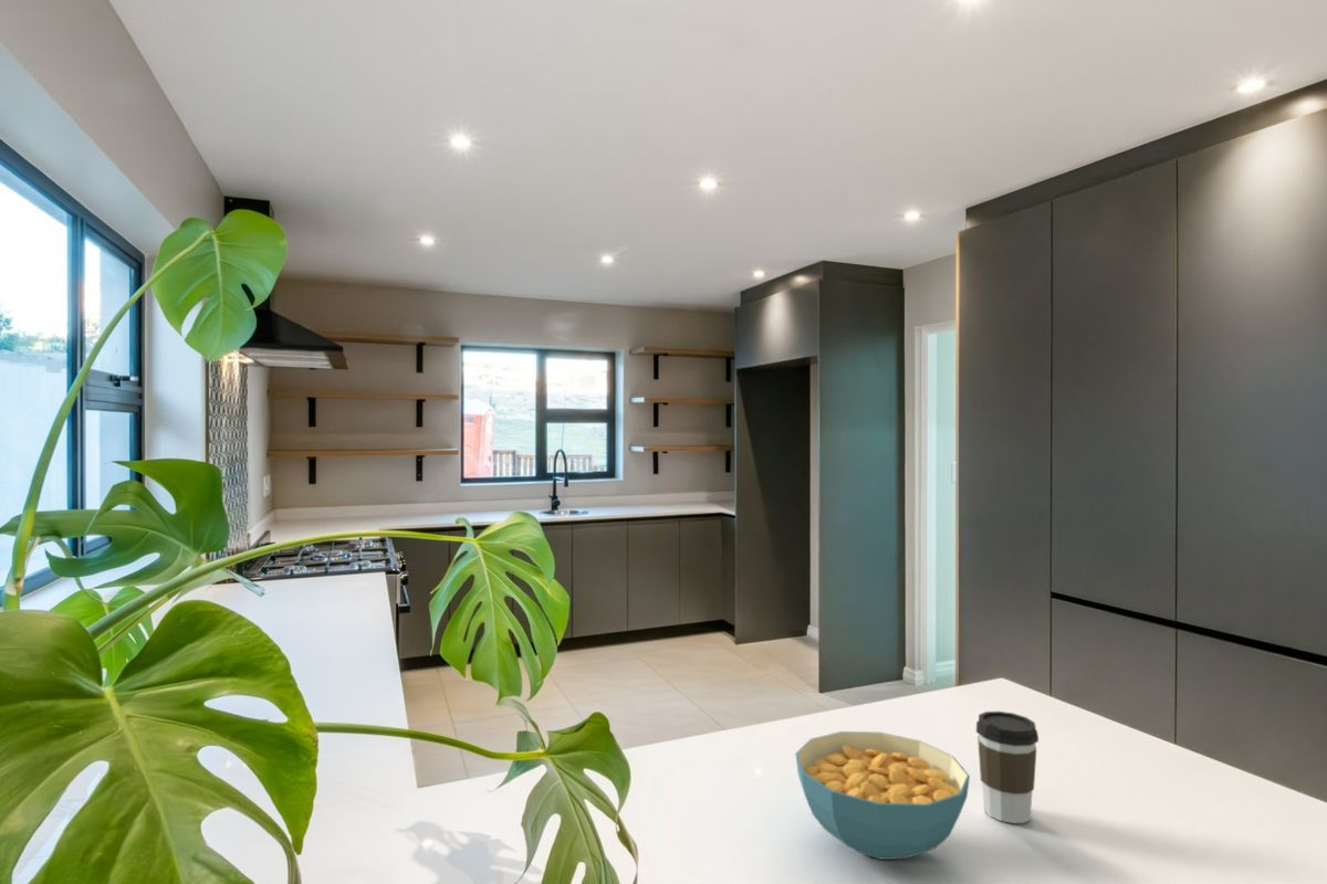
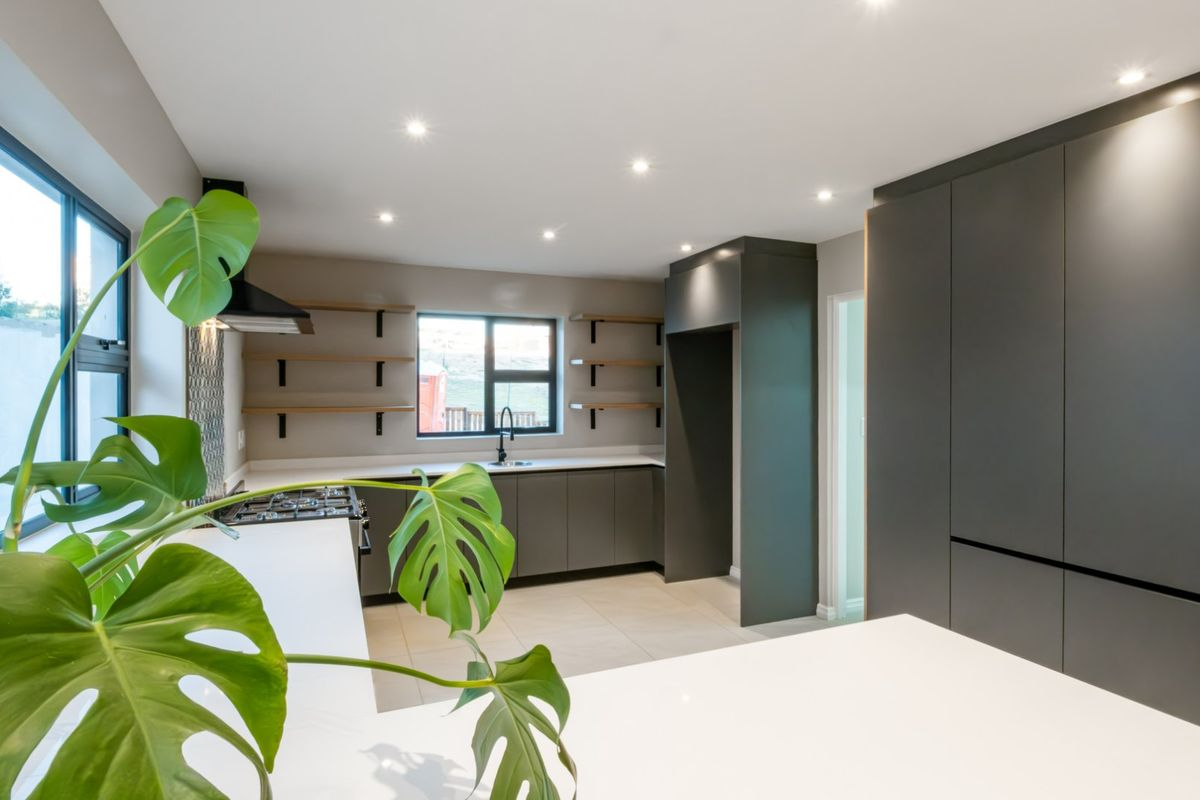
- cereal bowl [794,730,971,861]
- coffee cup [975,711,1039,824]
